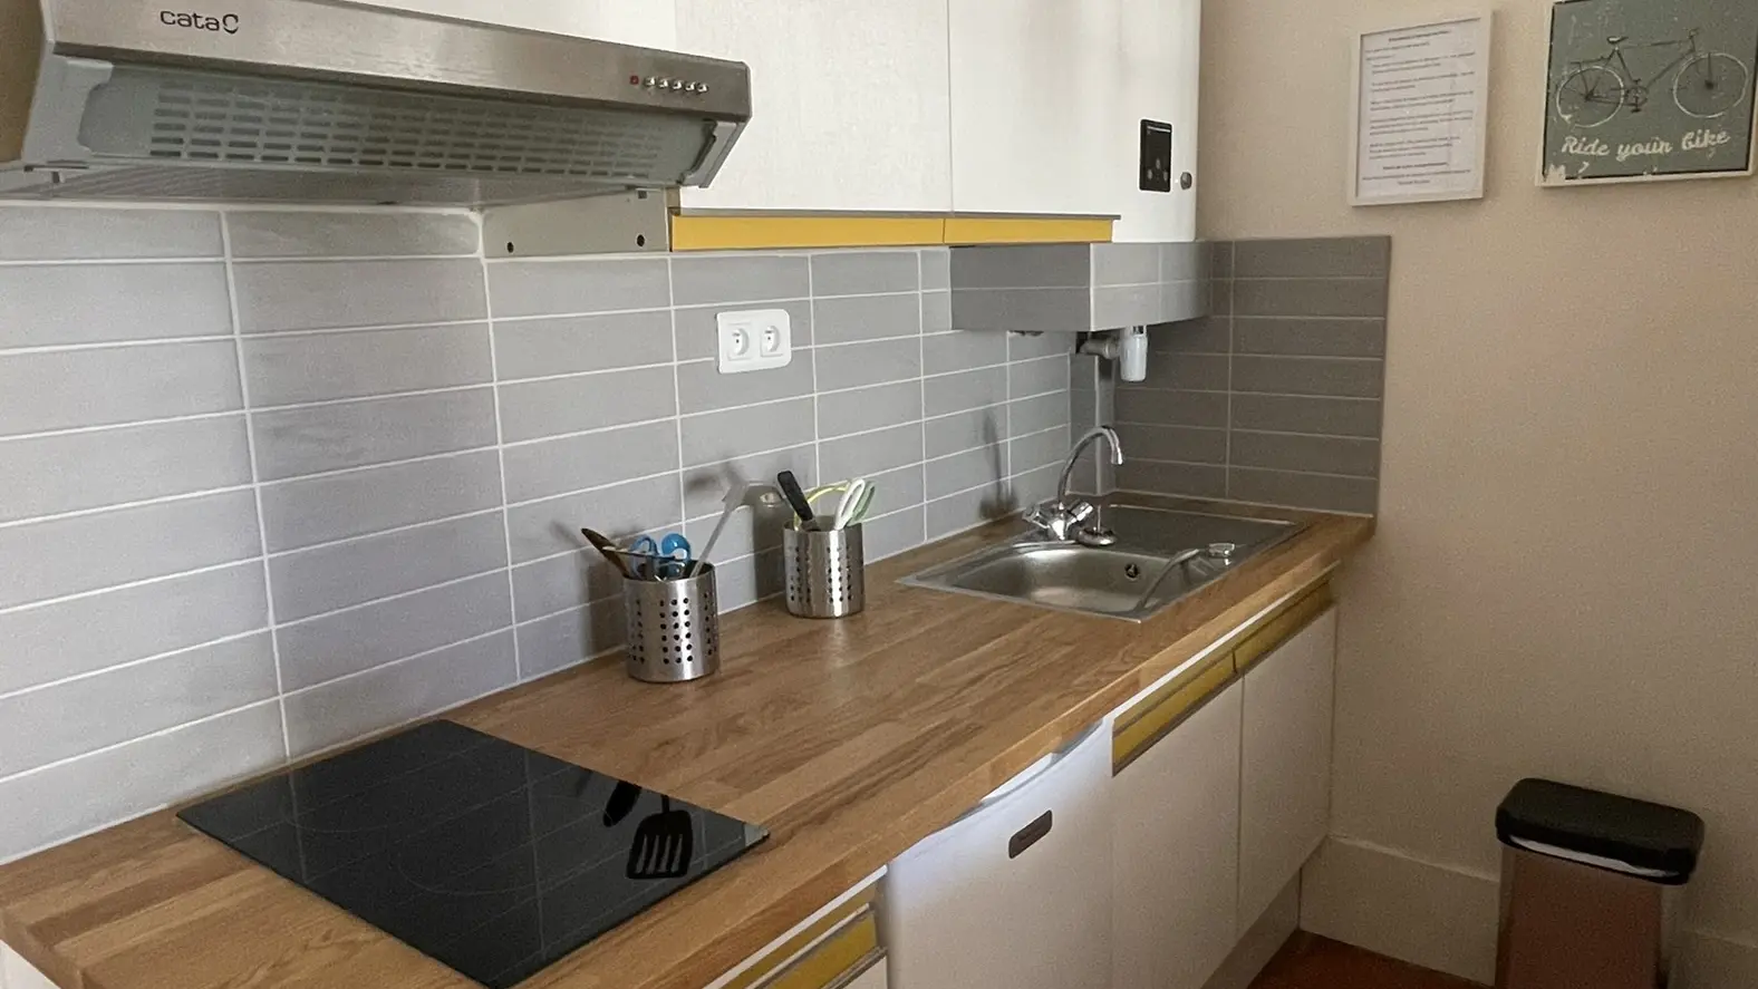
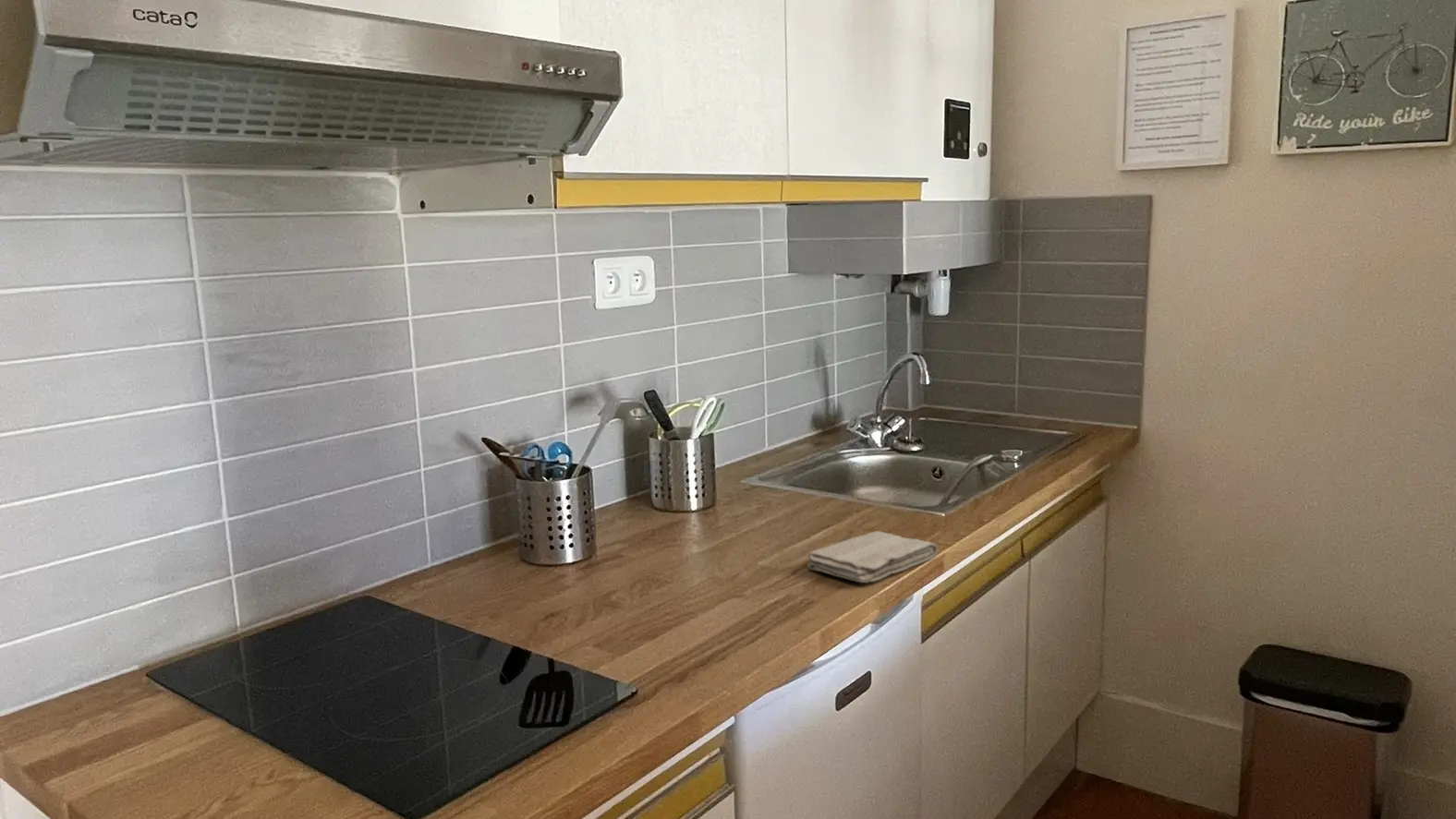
+ washcloth [807,530,939,584]
